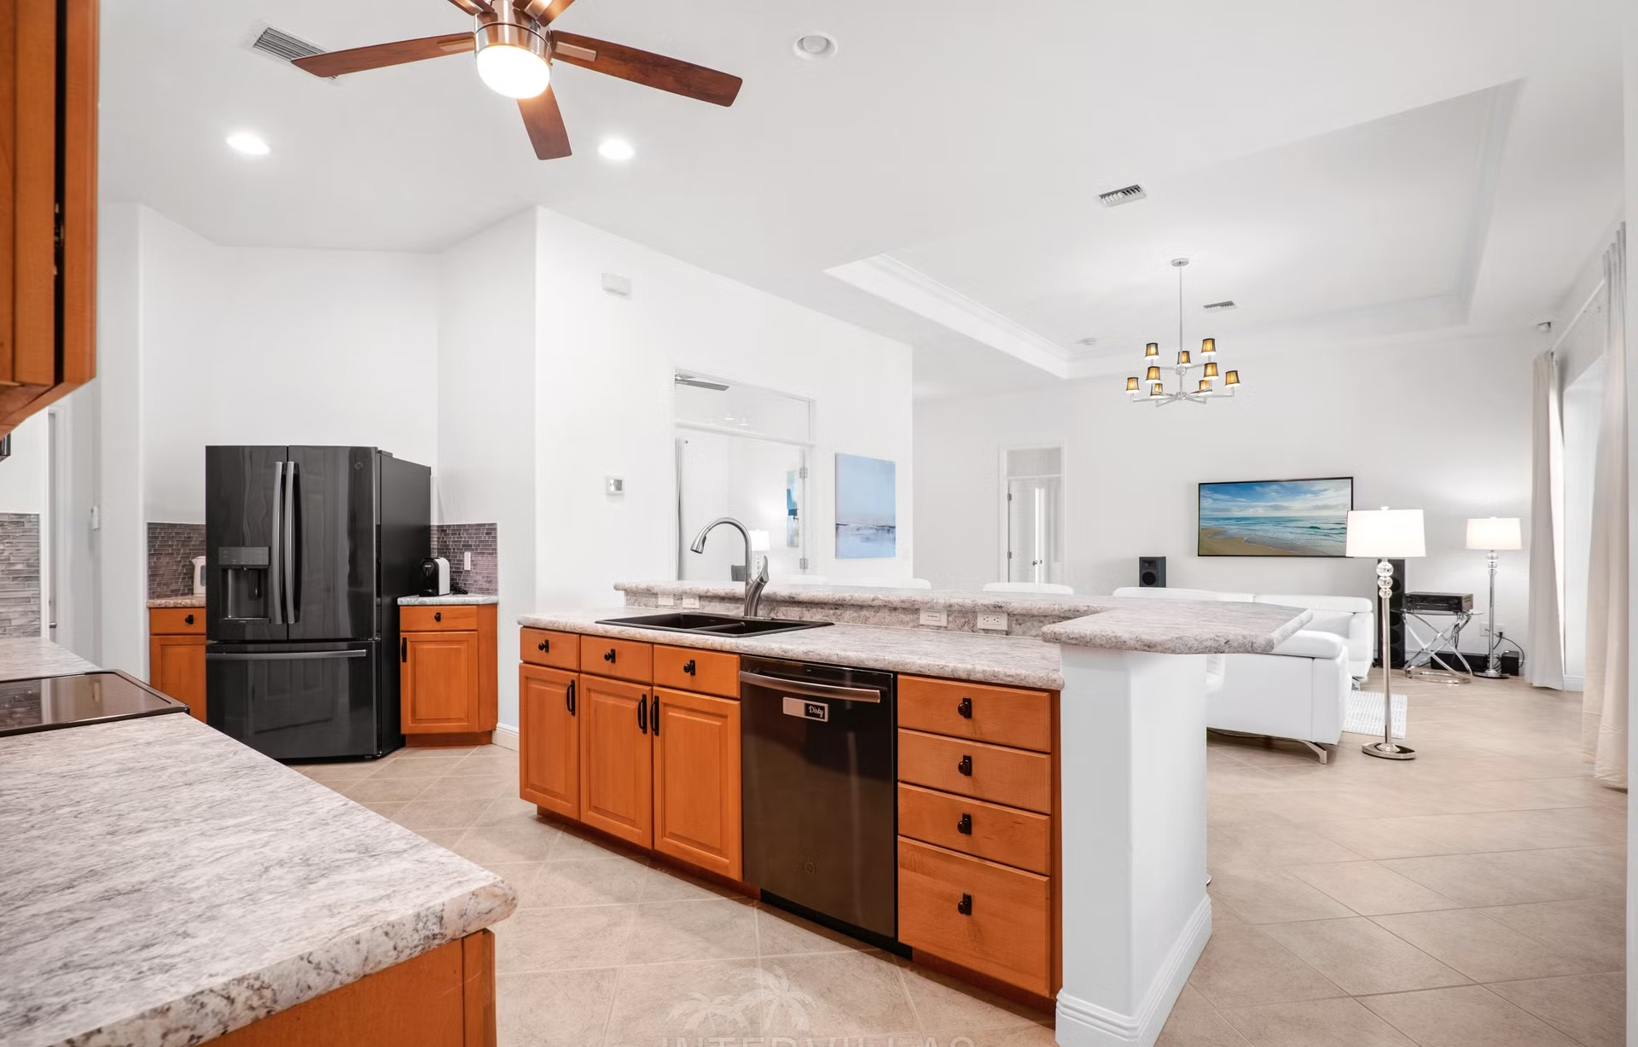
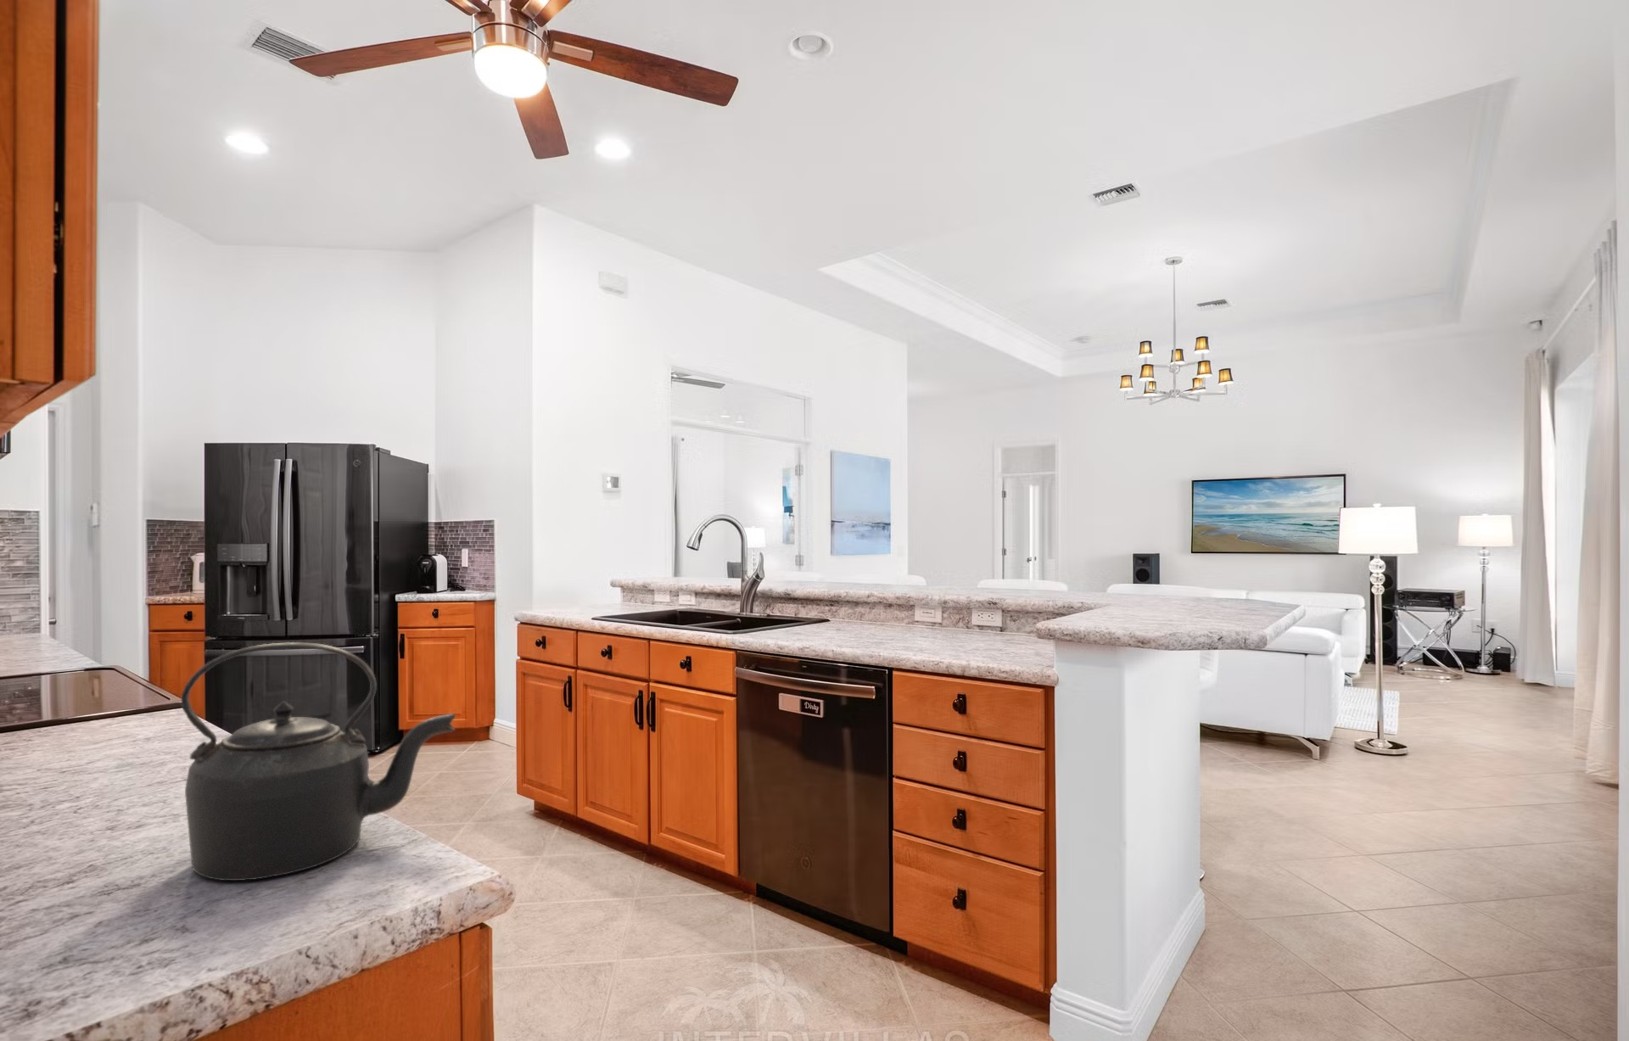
+ kettle [179,641,456,882]
